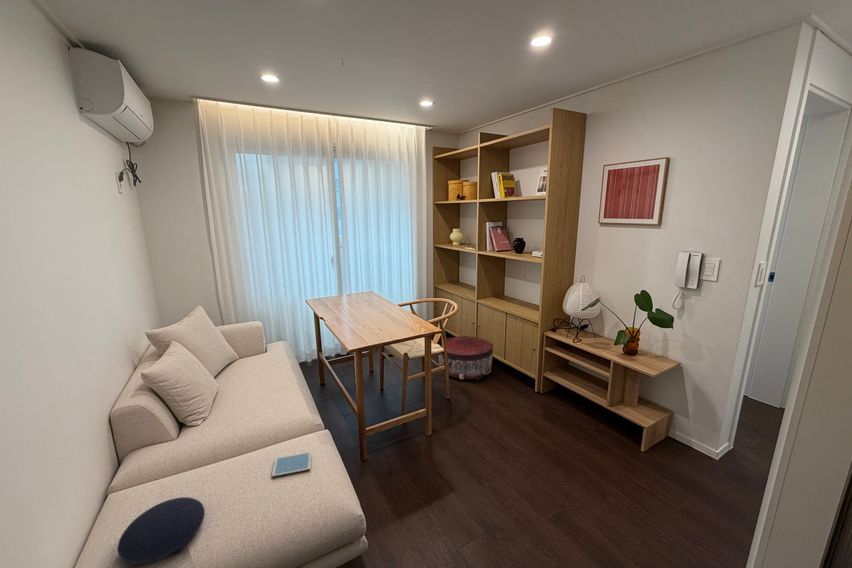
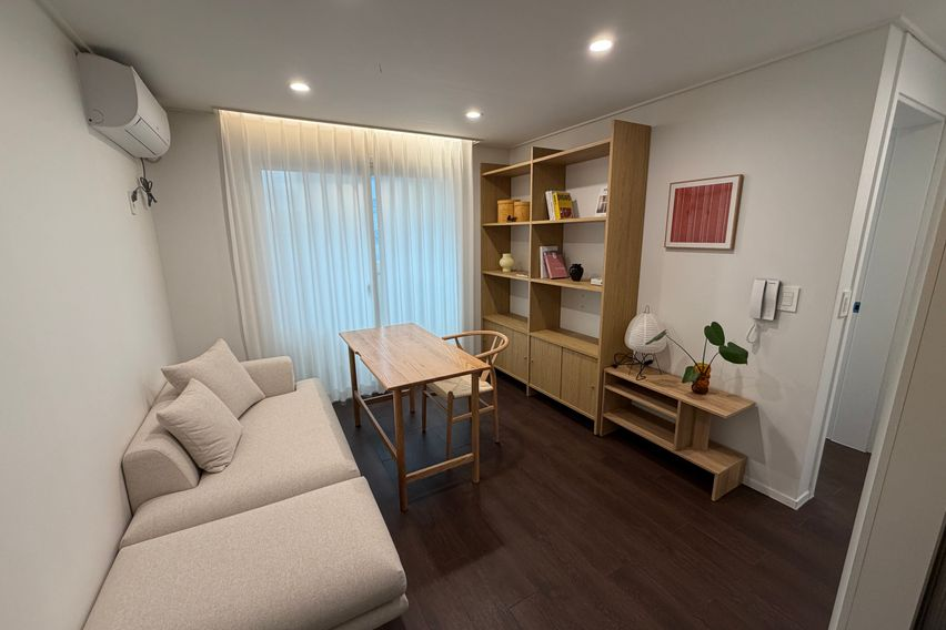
- pouf [438,335,494,381]
- cushion [117,496,206,565]
- tablet [271,451,312,478]
